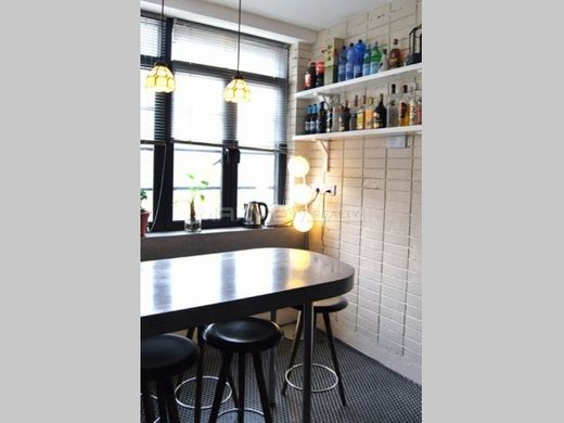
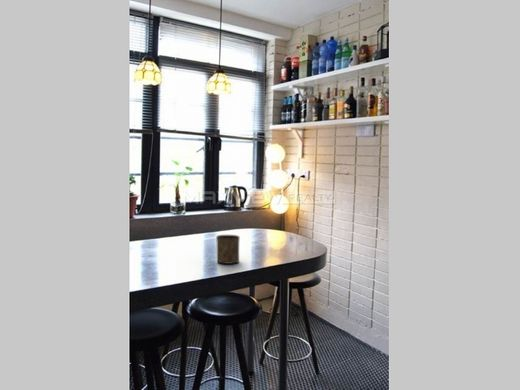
+ cup [215,234,241,265]
